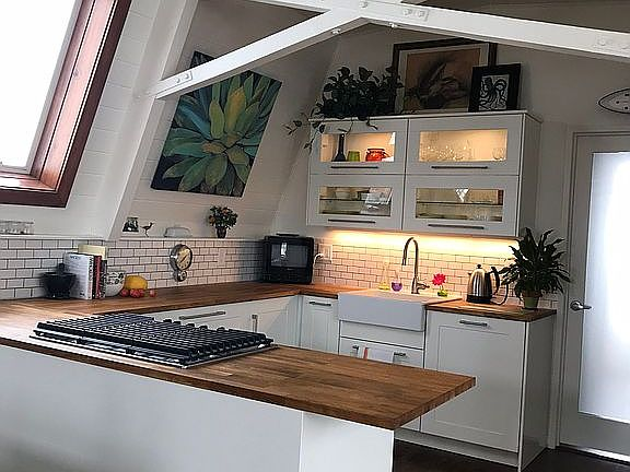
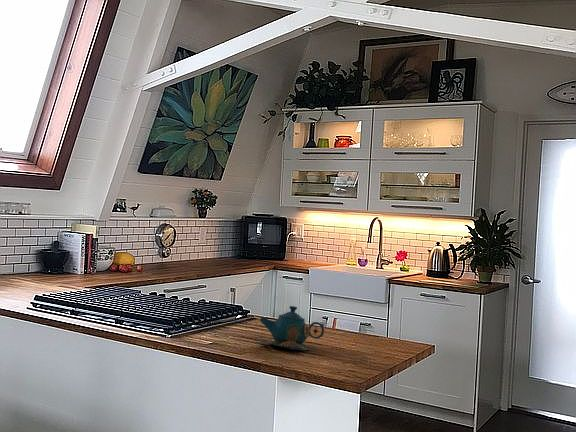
+ teapot [258,305,325,352]
